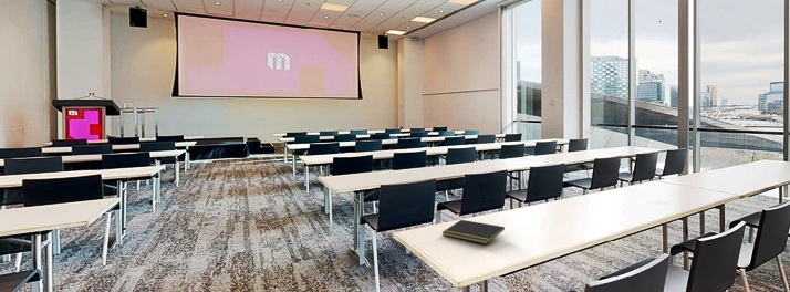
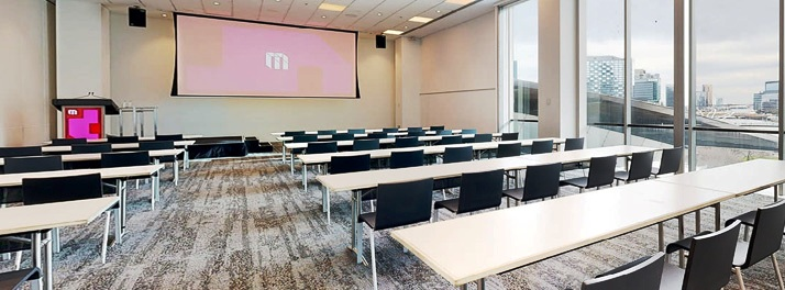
- notepad [441,219,506,246]
